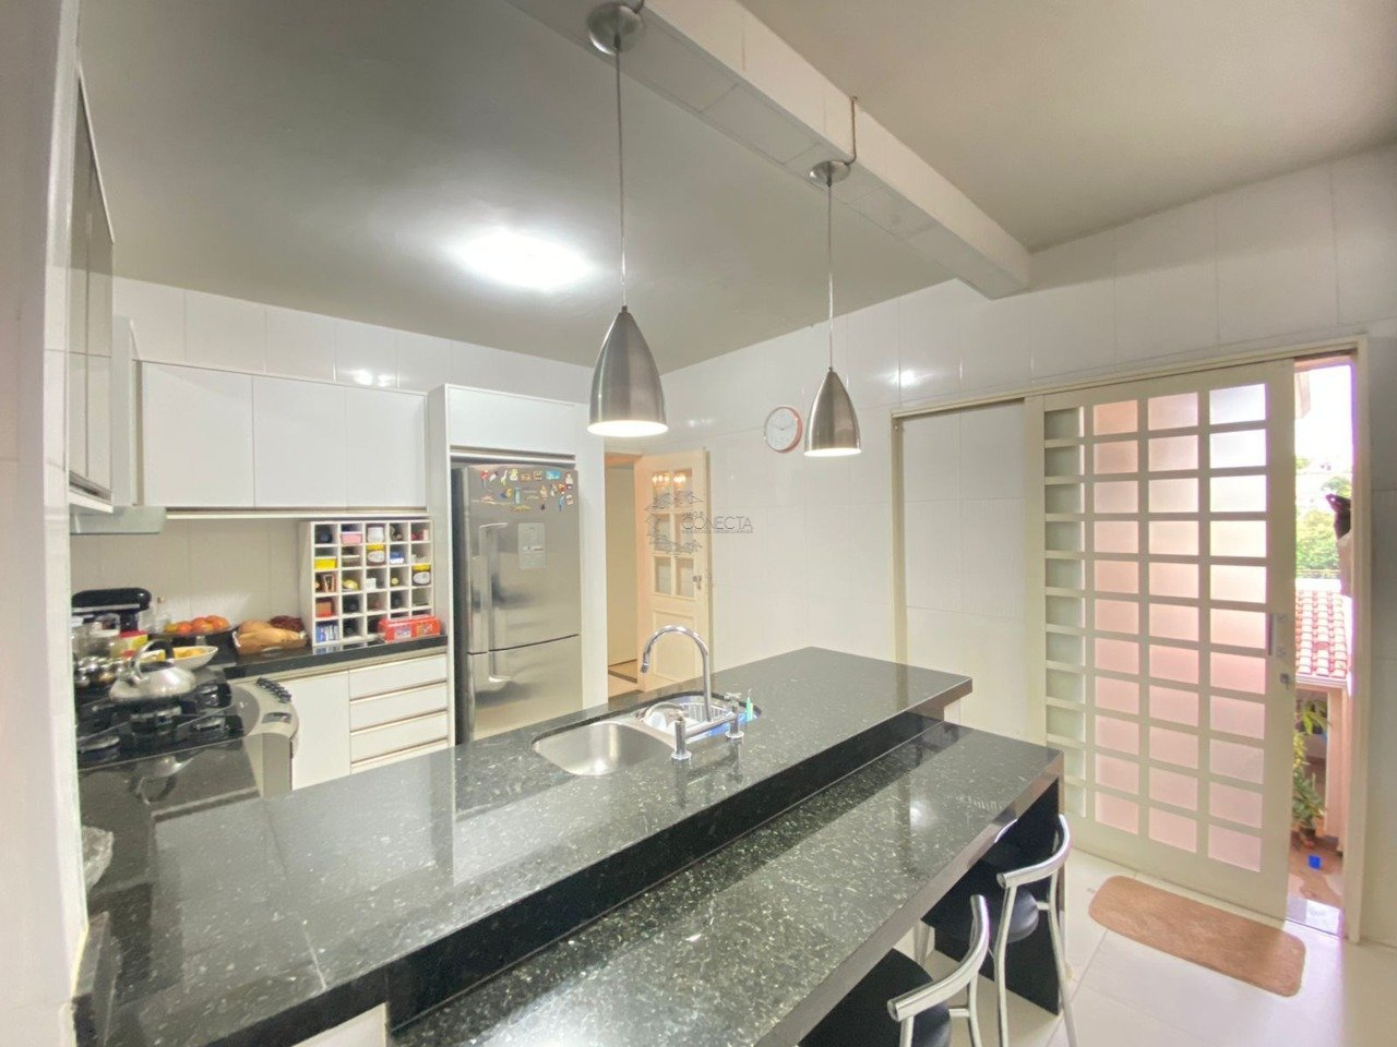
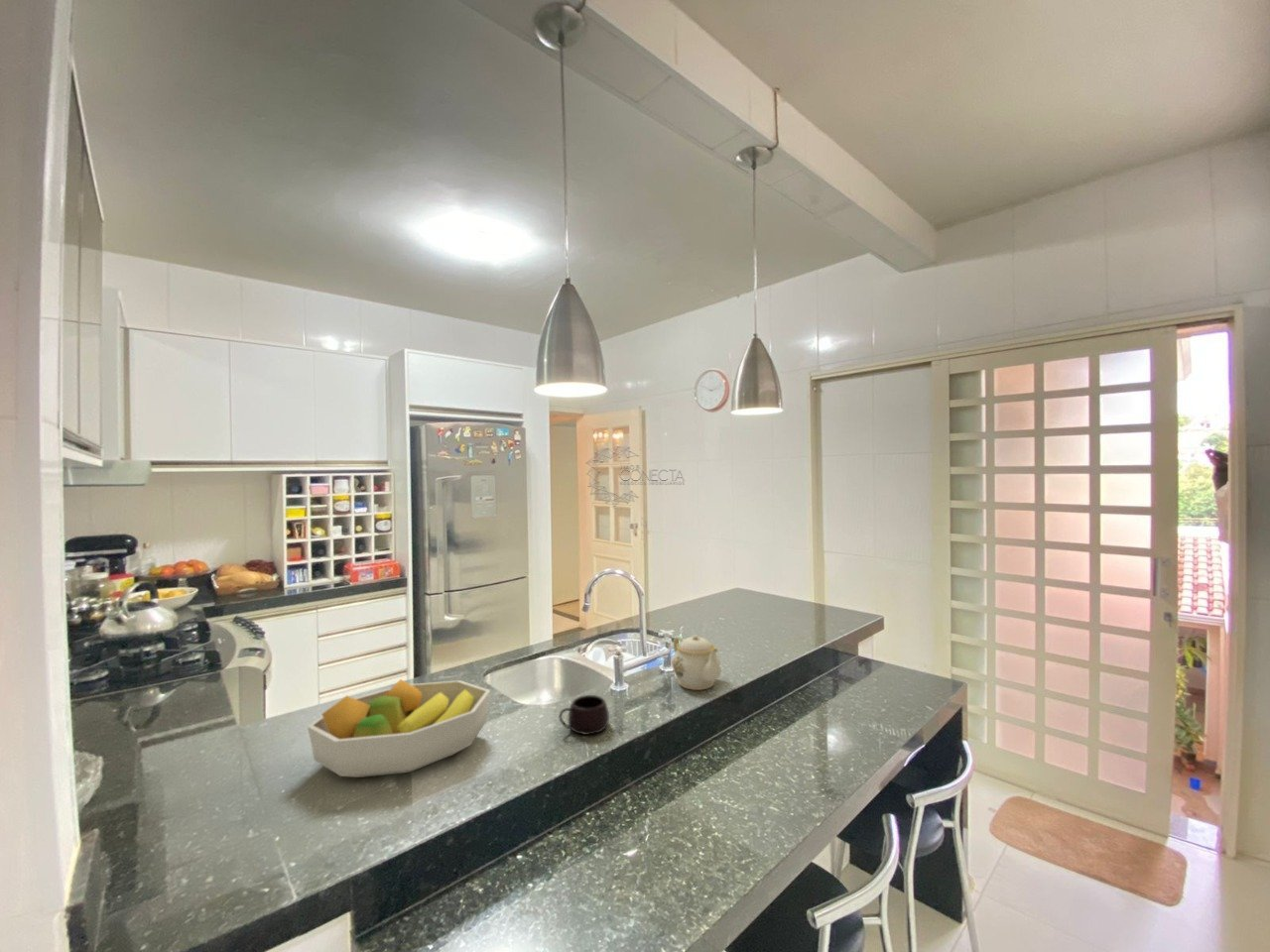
+ teapot [671,634,722,691]
+ mug [558,694,610,736]
+ fruit bowl [307,678,491,778]
